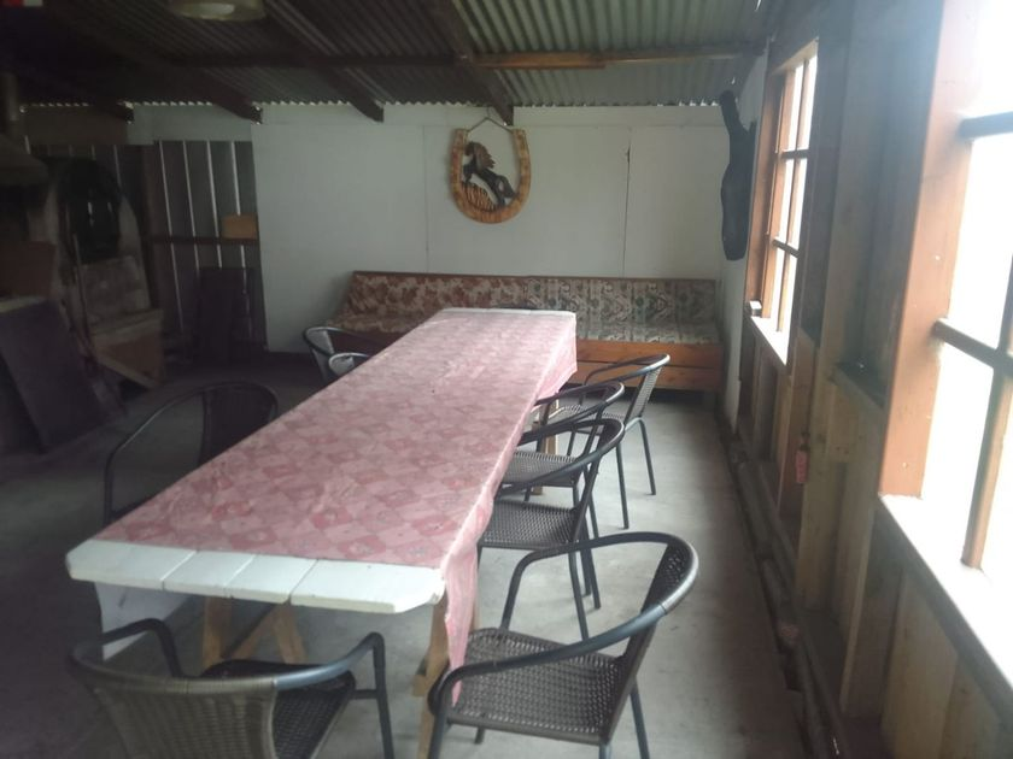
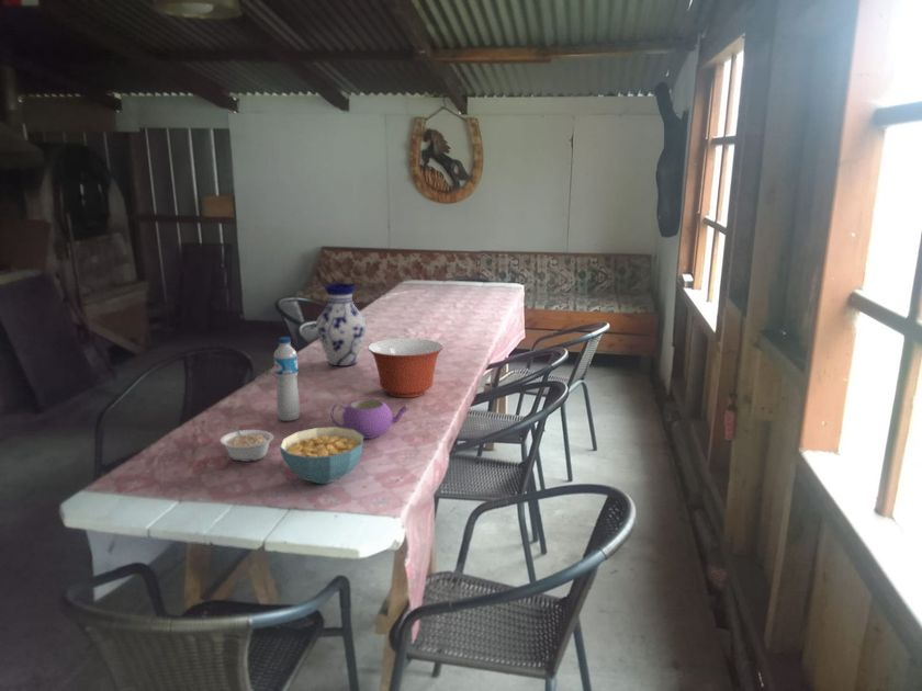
+ water bottle [272,336,301,422]
+ cereal bowl [279,426,364,485]
+ teapot [330,398,409,440]
+ vase [315,282,368,367]
+ mixing bowl [367,337,445,398]
+ legume [218,423,274,462]
